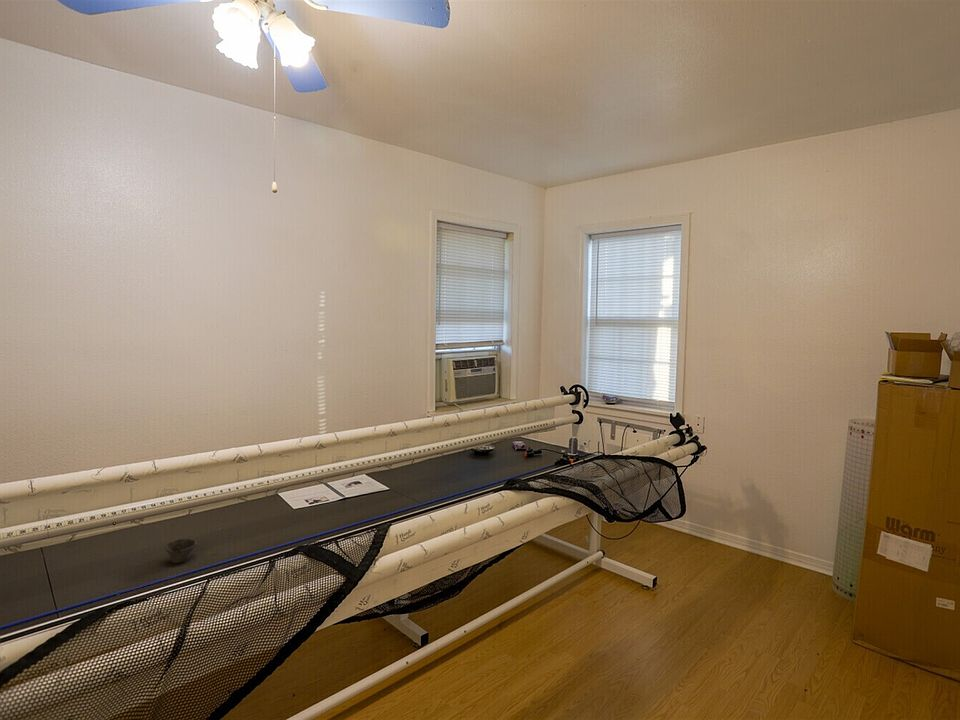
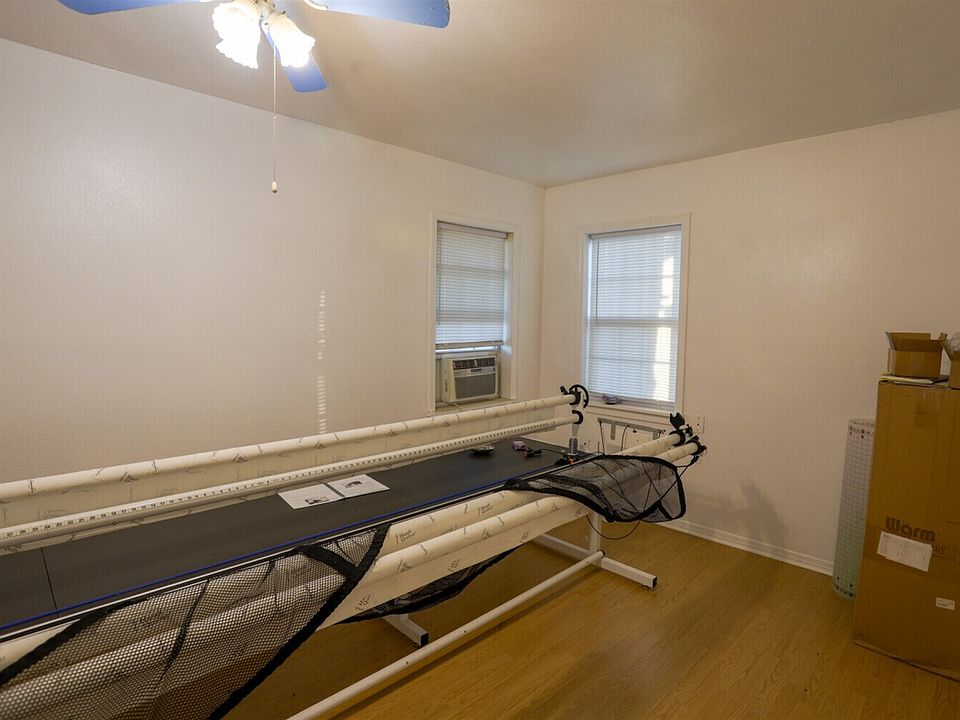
- cup [164,538,198,564]
